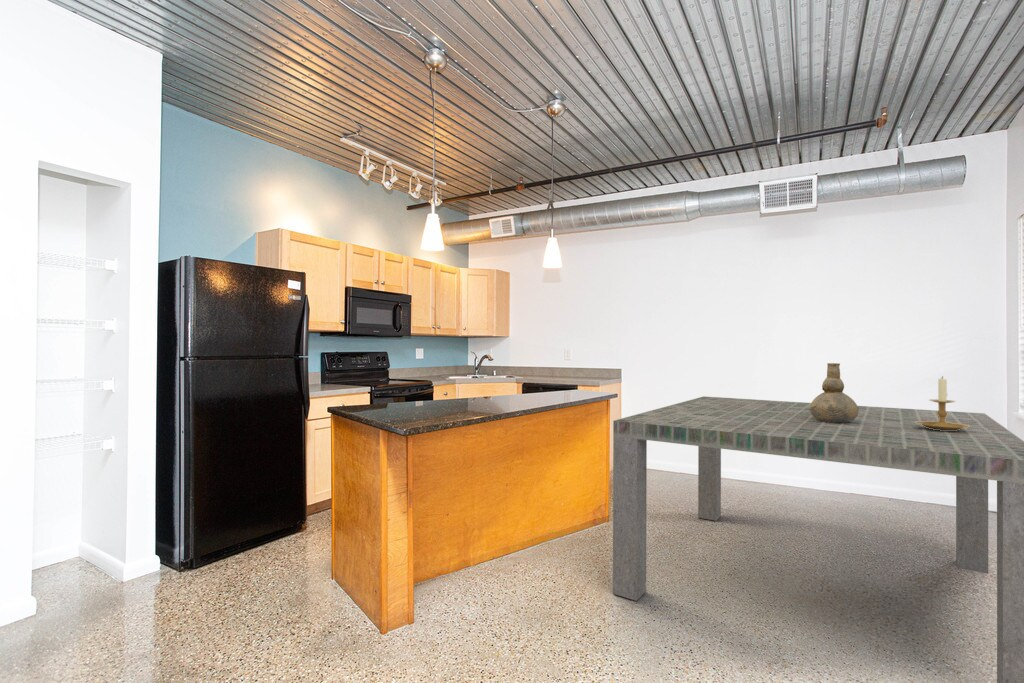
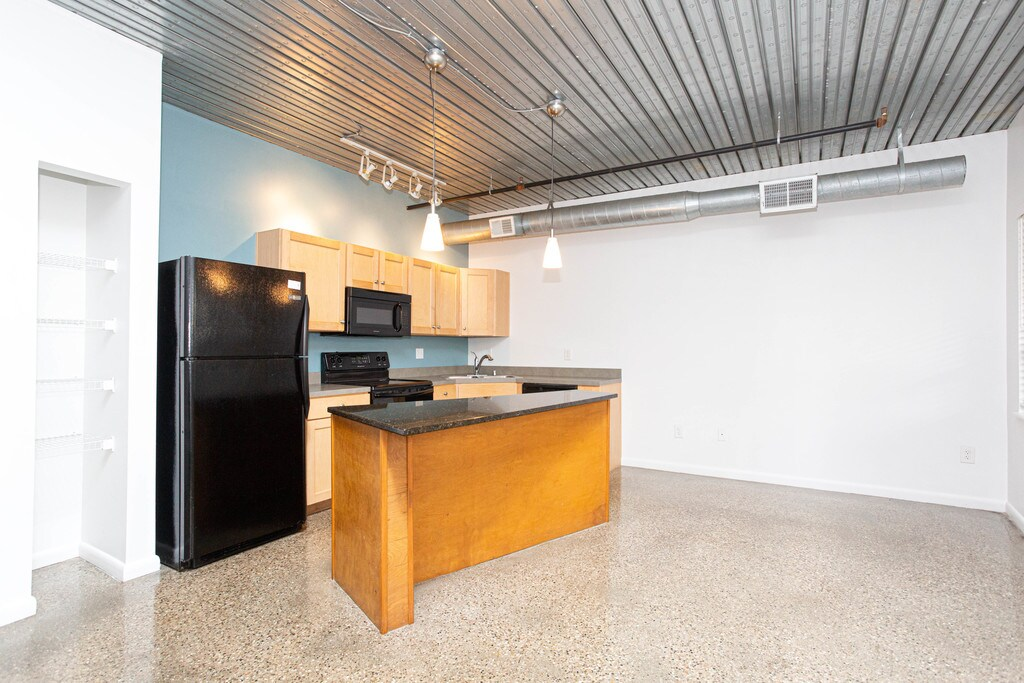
- dining table [612,395,1024,683]
- candle holder [915,375,970,431]
- vase [809,362,859,423]
